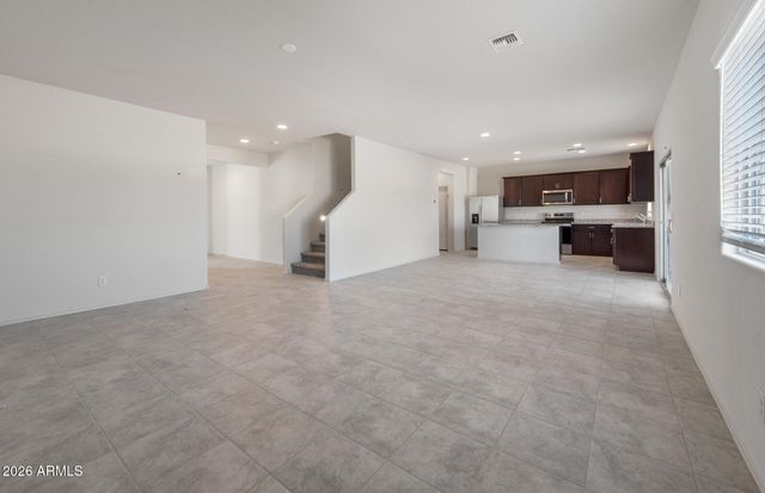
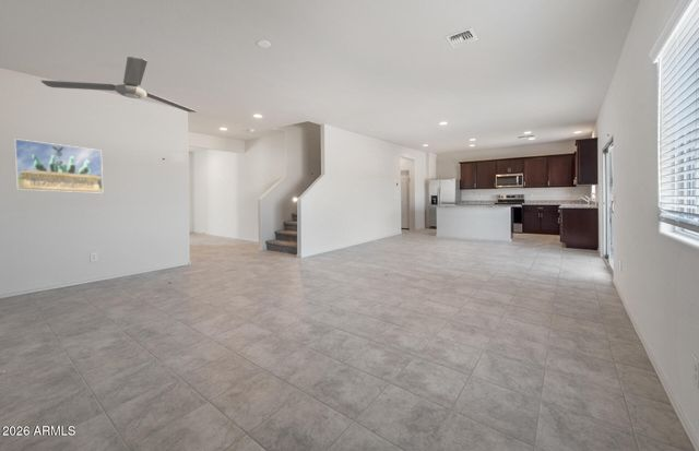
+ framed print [13,138,104,194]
+ ceiling fan [40,56,198,114]
